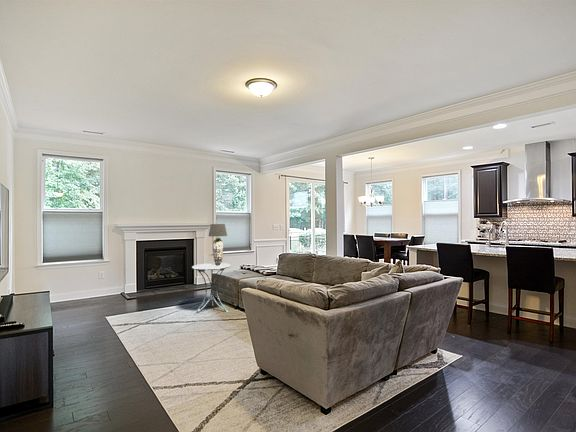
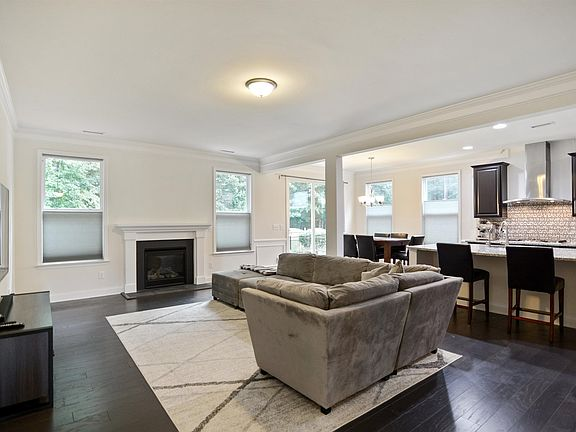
- side table [191,262,232,315]
- table lamp [208,223,228,266]
